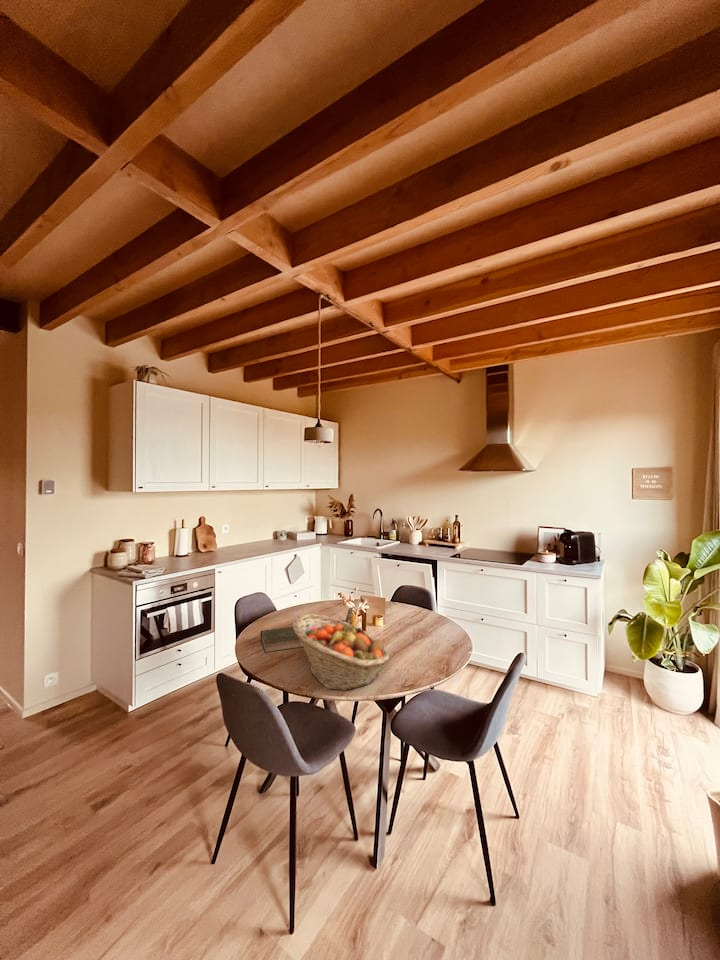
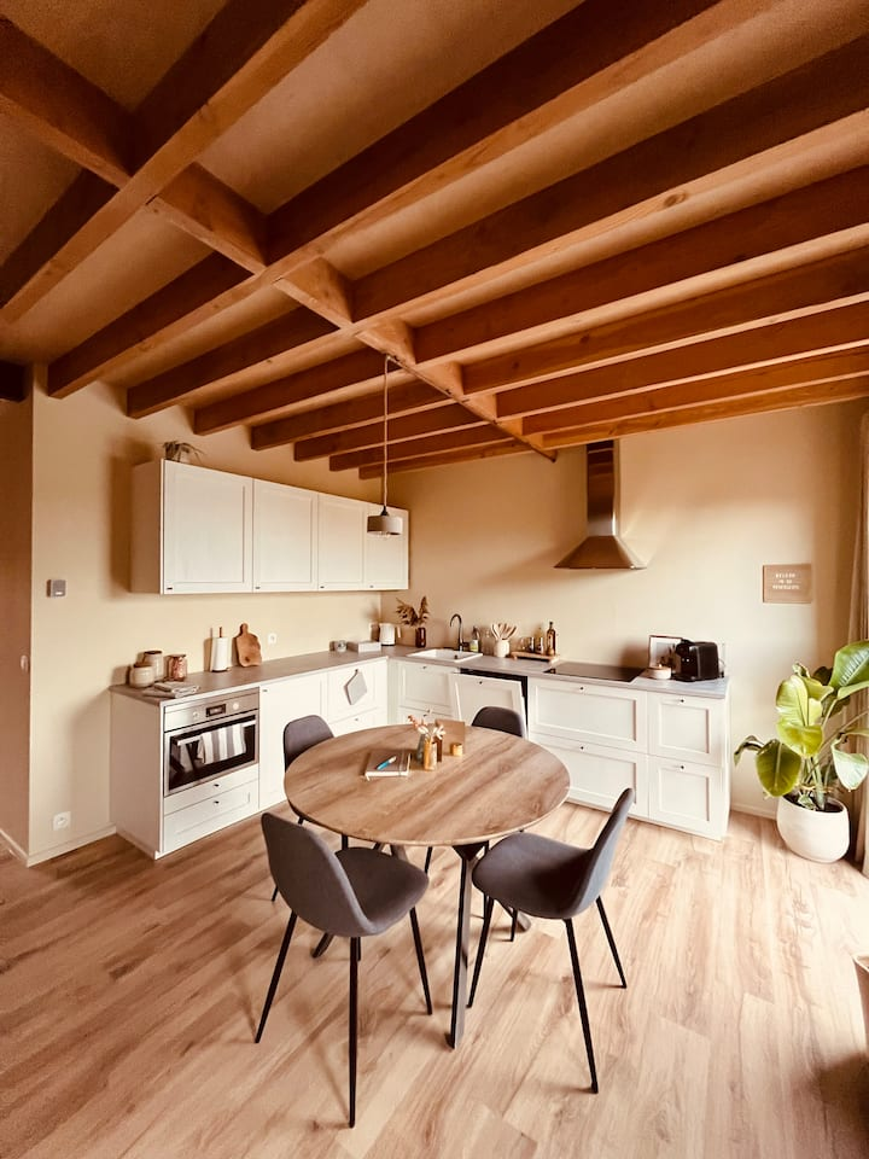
- fruit basket [291,613,390,691]
- book [260,626,304,653]
